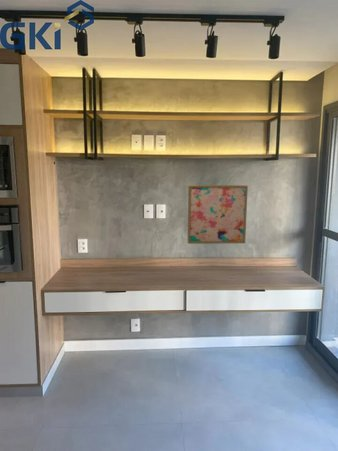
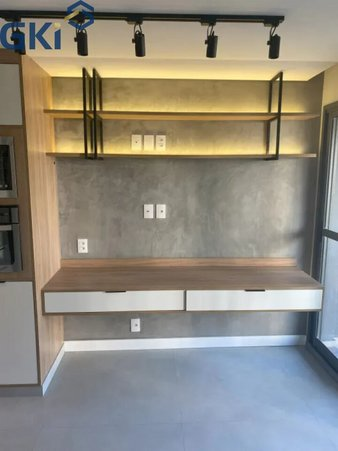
- wall art [187,184,249,245]
